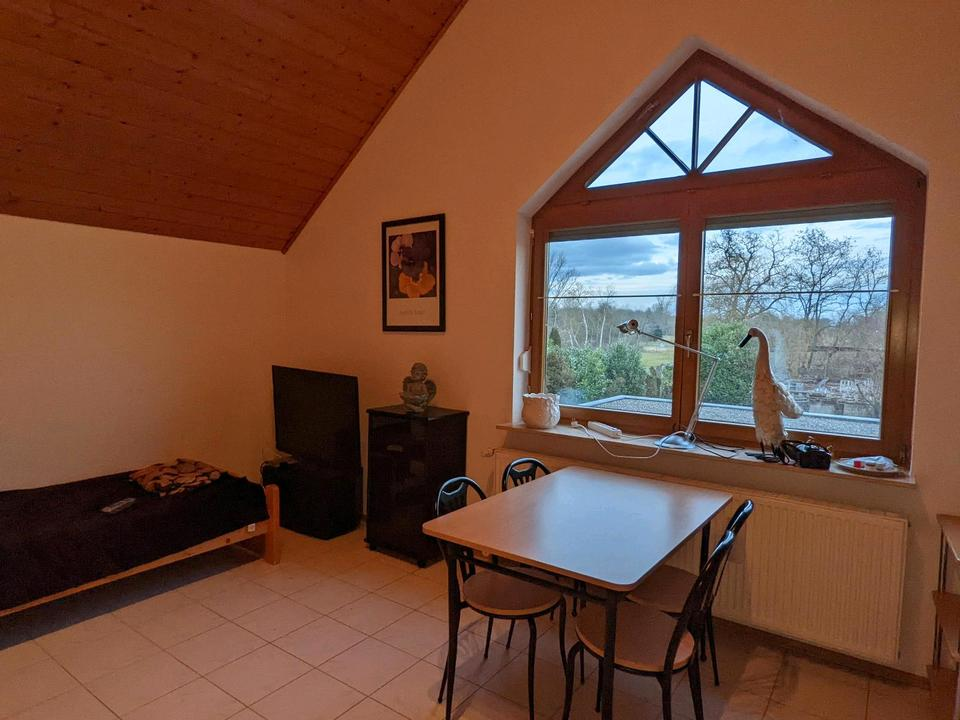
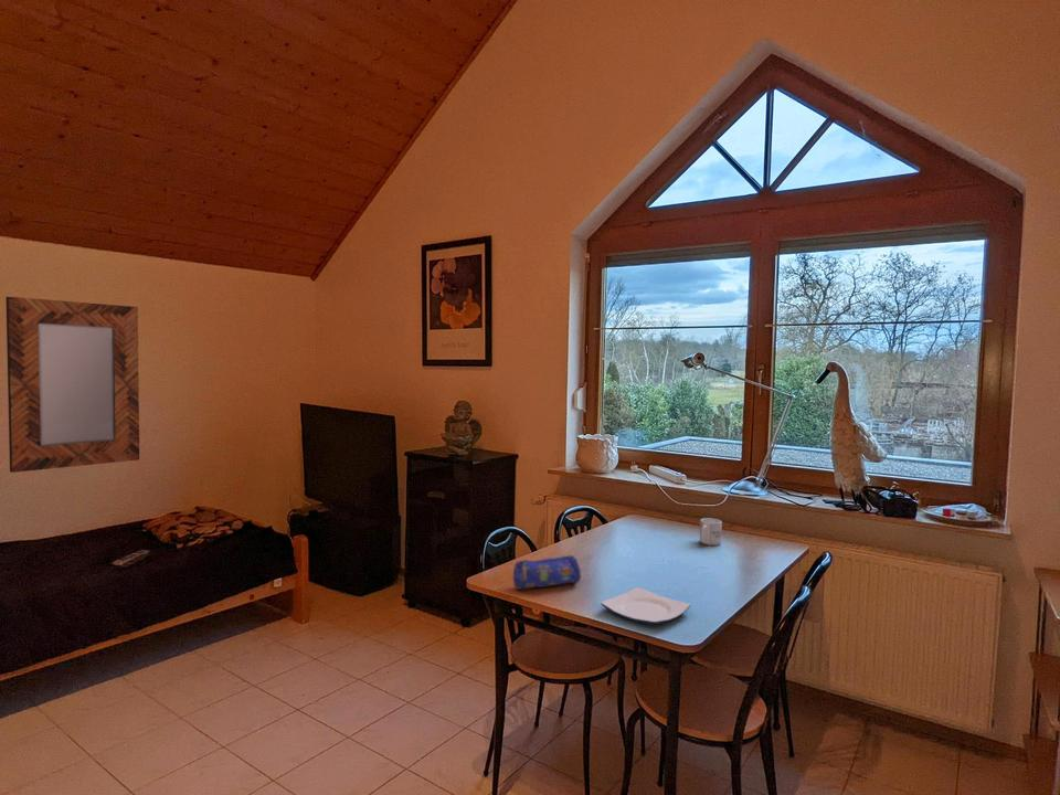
+ pencil case [512,553,582,591]
+ plate [600,586,691,626]
+ mug [699,517,723,547]
+ home mirror [4,296,140,474]
